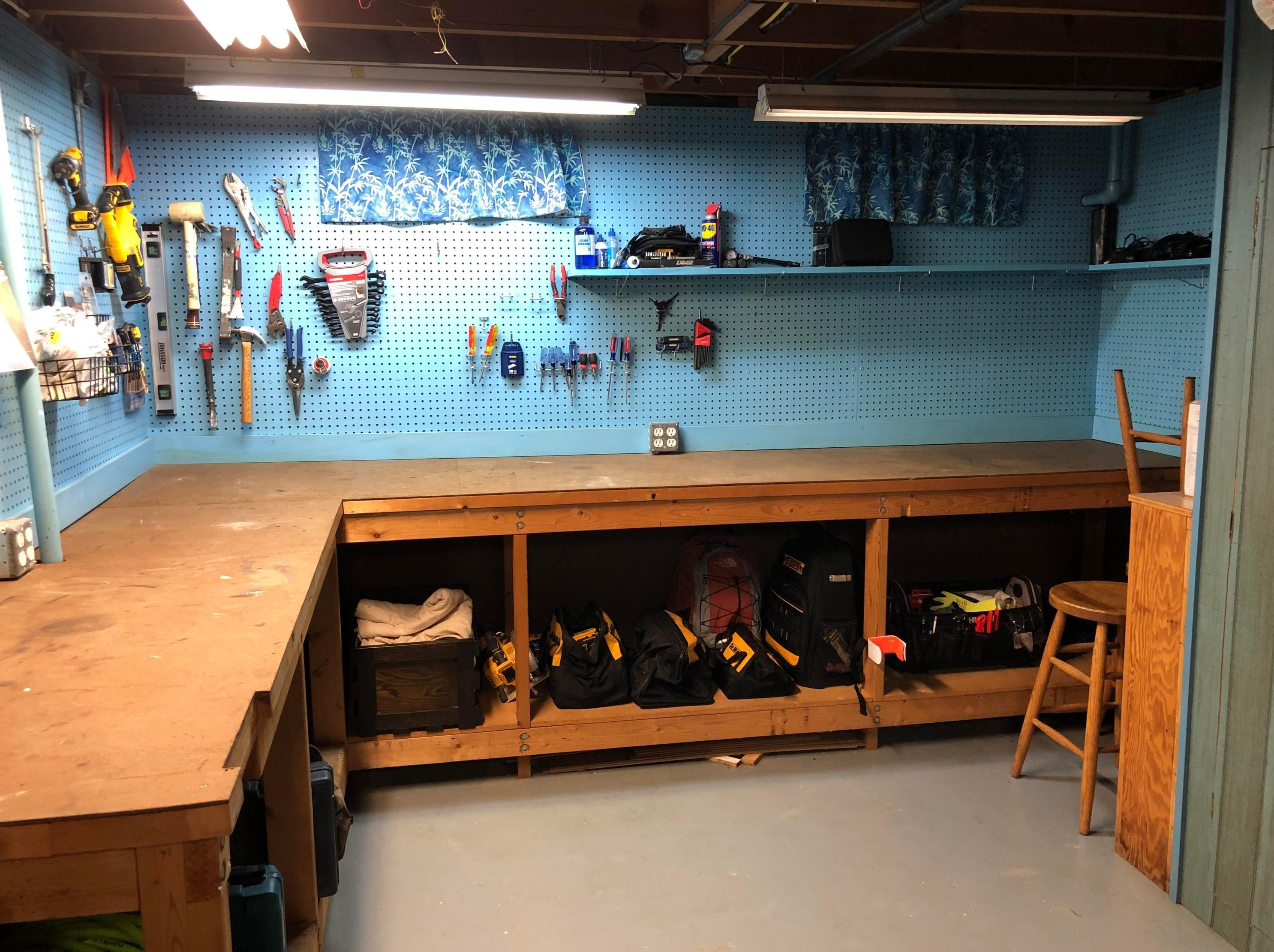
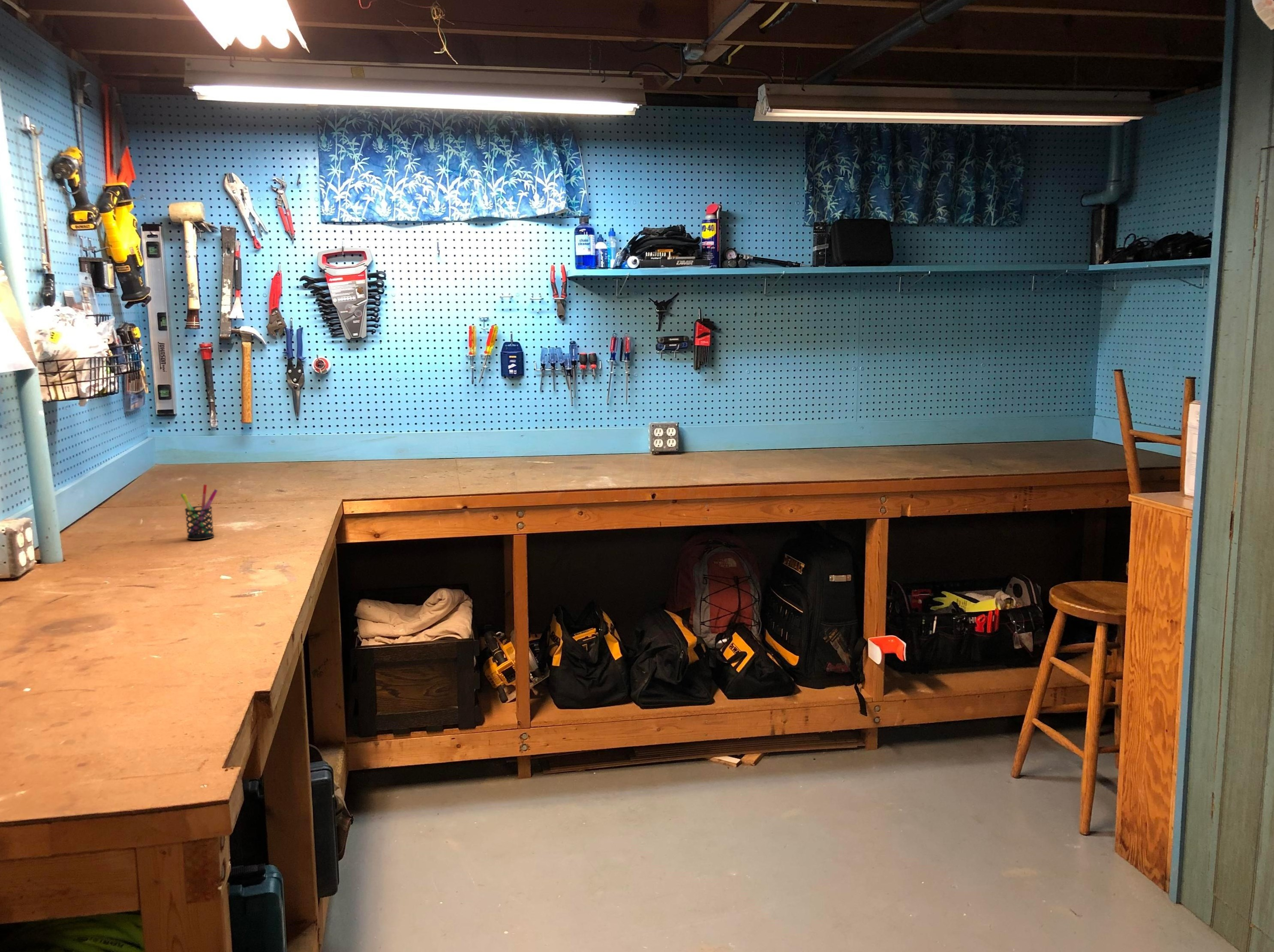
+ pen holder [180,484,218,540]
